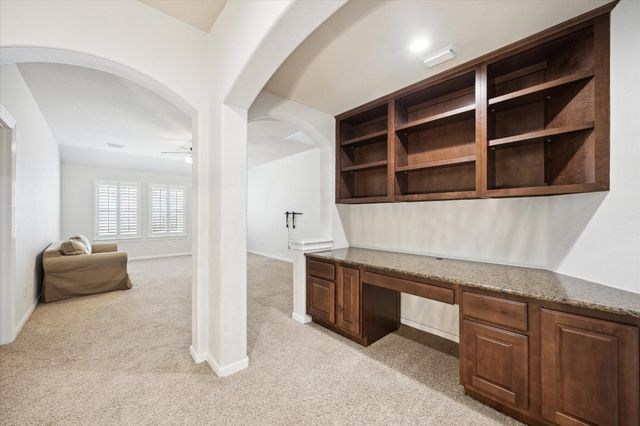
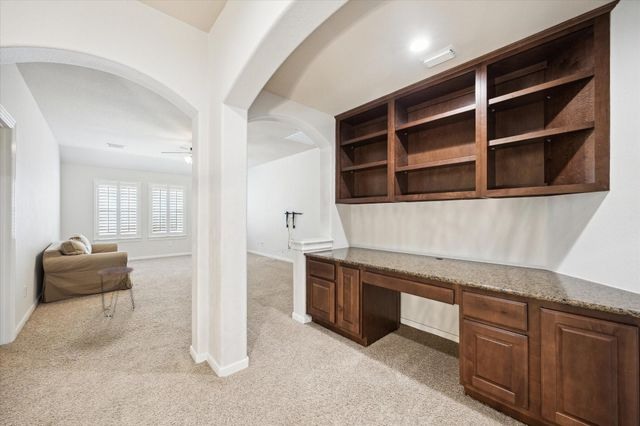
+ side table [97,266,135,317]
